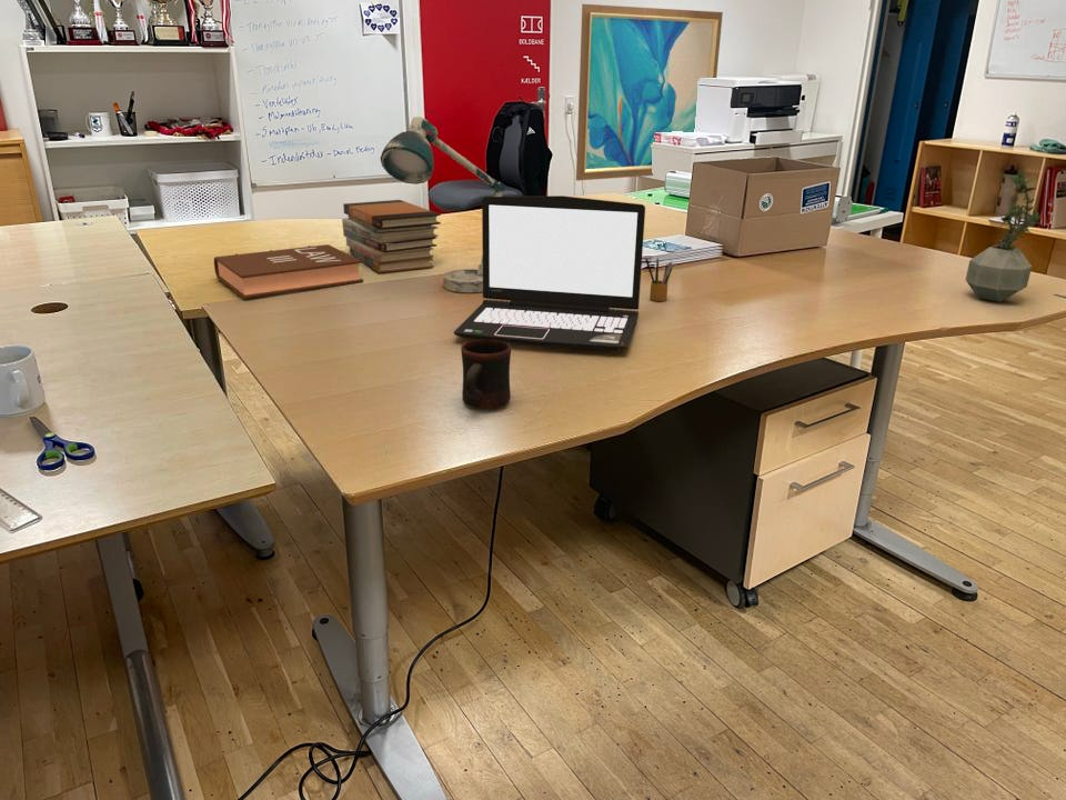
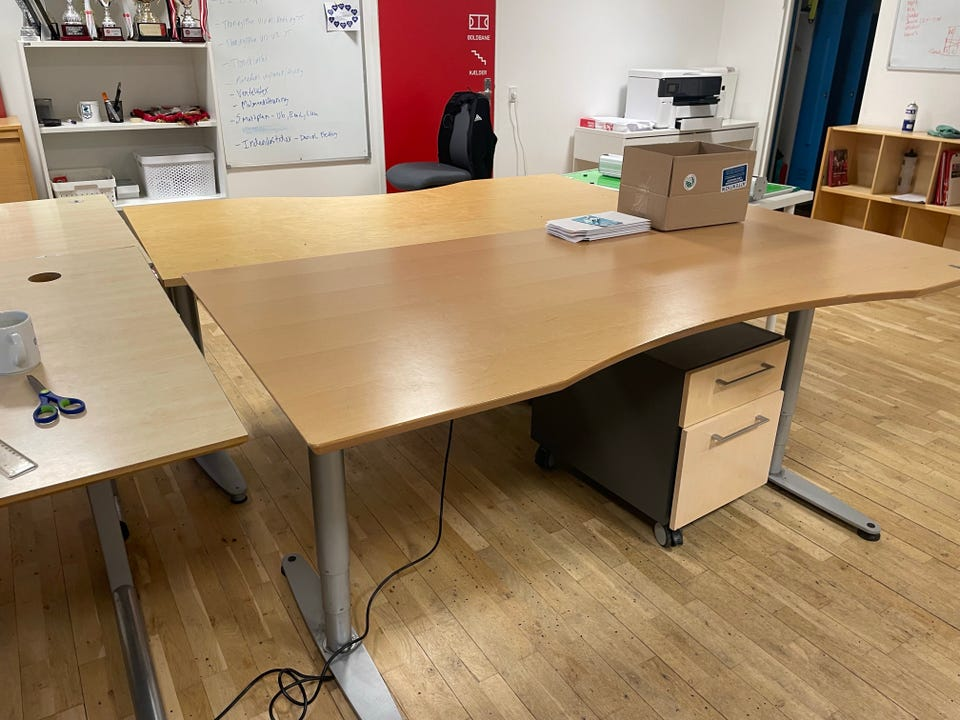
- book [213,243,364,300]
- book stack [341,199,442,273]
- desk lamp [380,116,506,293]
- wall art [575,3,724,182]
- mug [460,339,512,410]
- potted plant [965,169,1048,303]
- pencil box [644,256,674,302]
- laptop [453,194,646,352]
